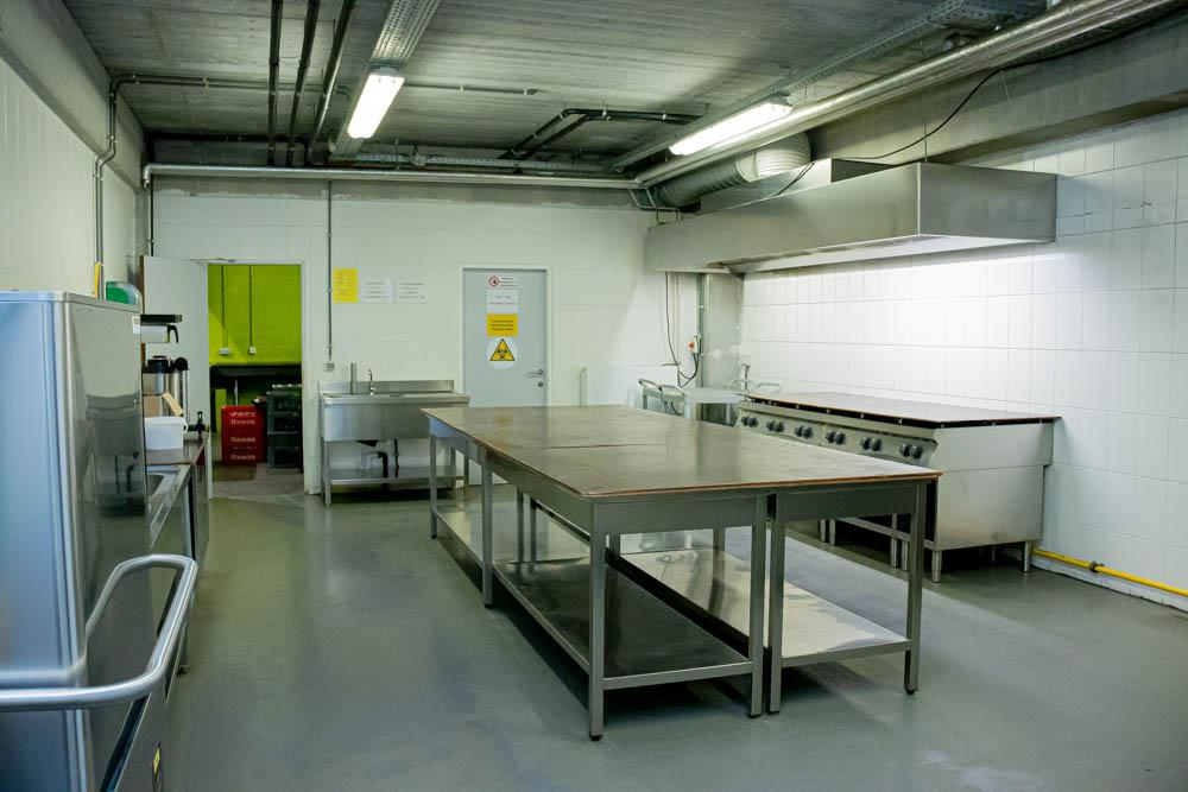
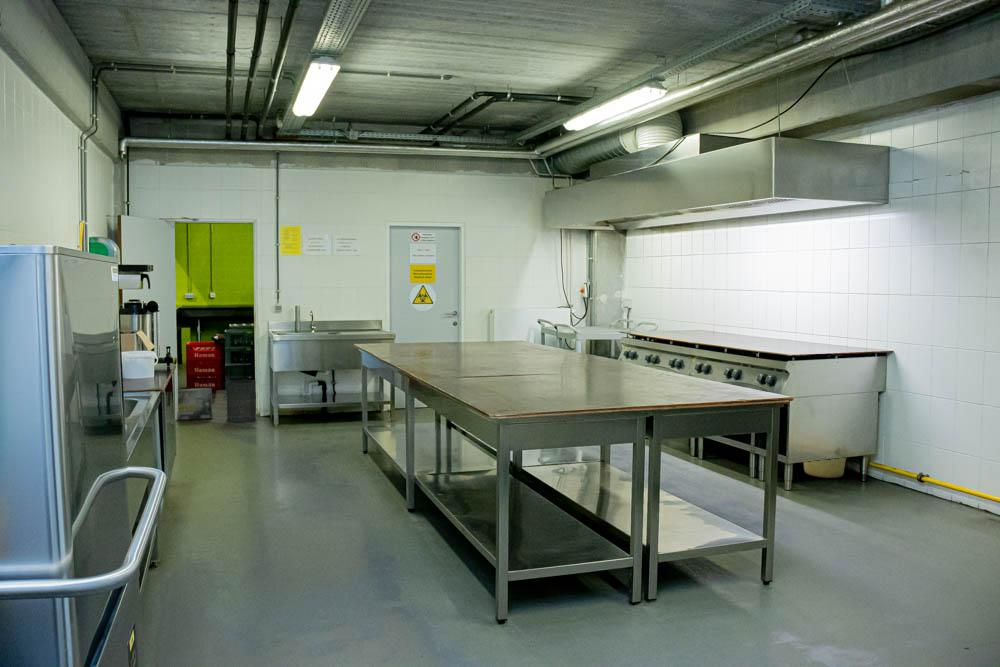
+ trash can [225,379,257,423]
+ box [176,387,214,421]
+ bucket [803,457,847,479]
